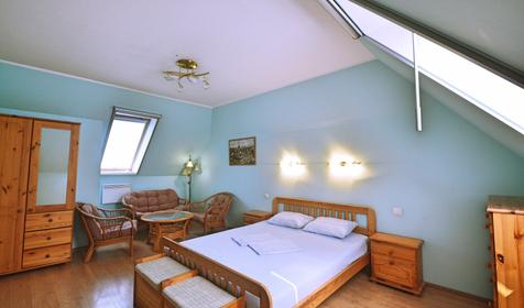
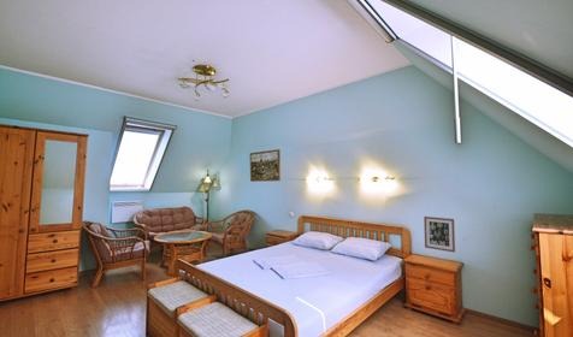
+ wall art [423,215,456,254]
